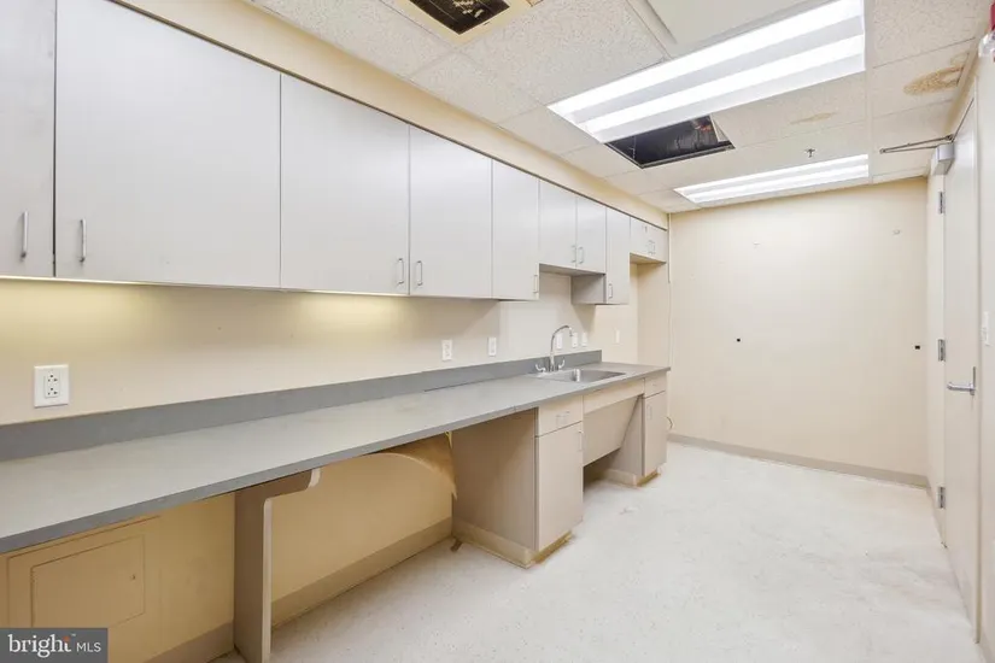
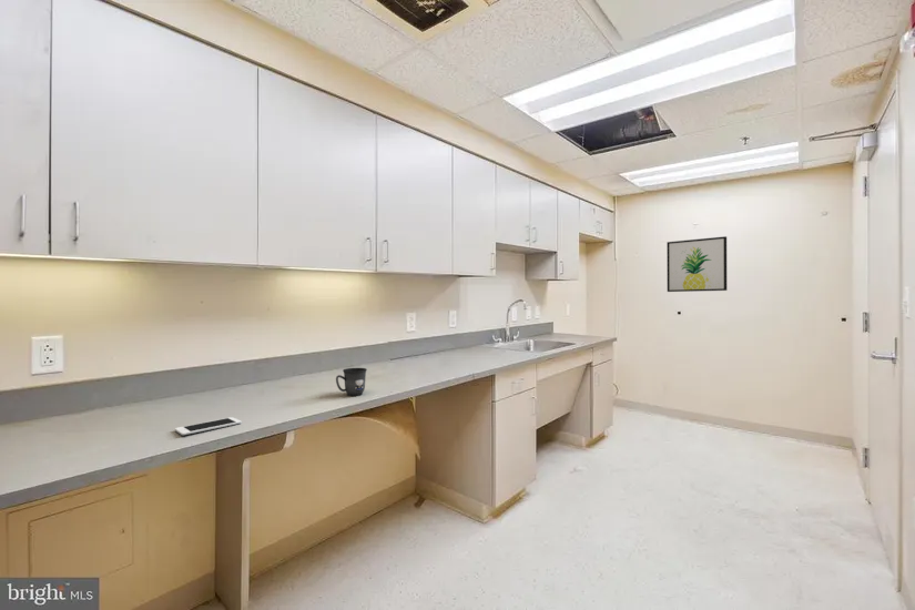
+ wall art [665,235,728,293]
+ cell phone [174,416,243,436]
+ mug [335,367,368,397]
